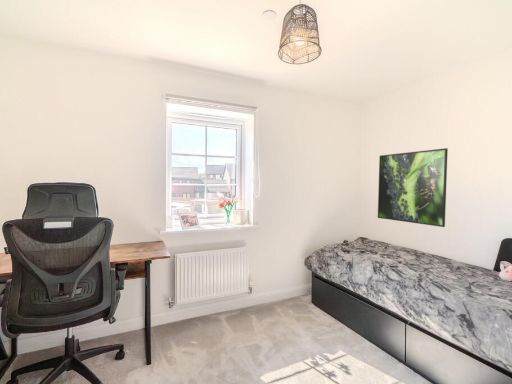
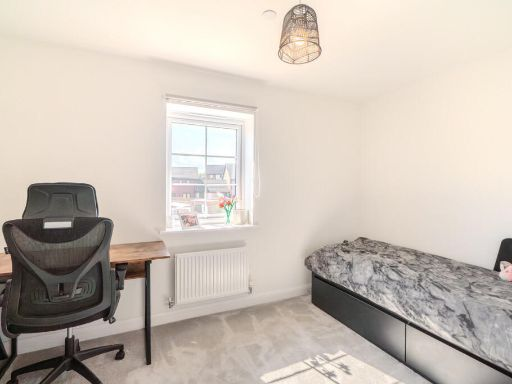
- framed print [377,147,449,228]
